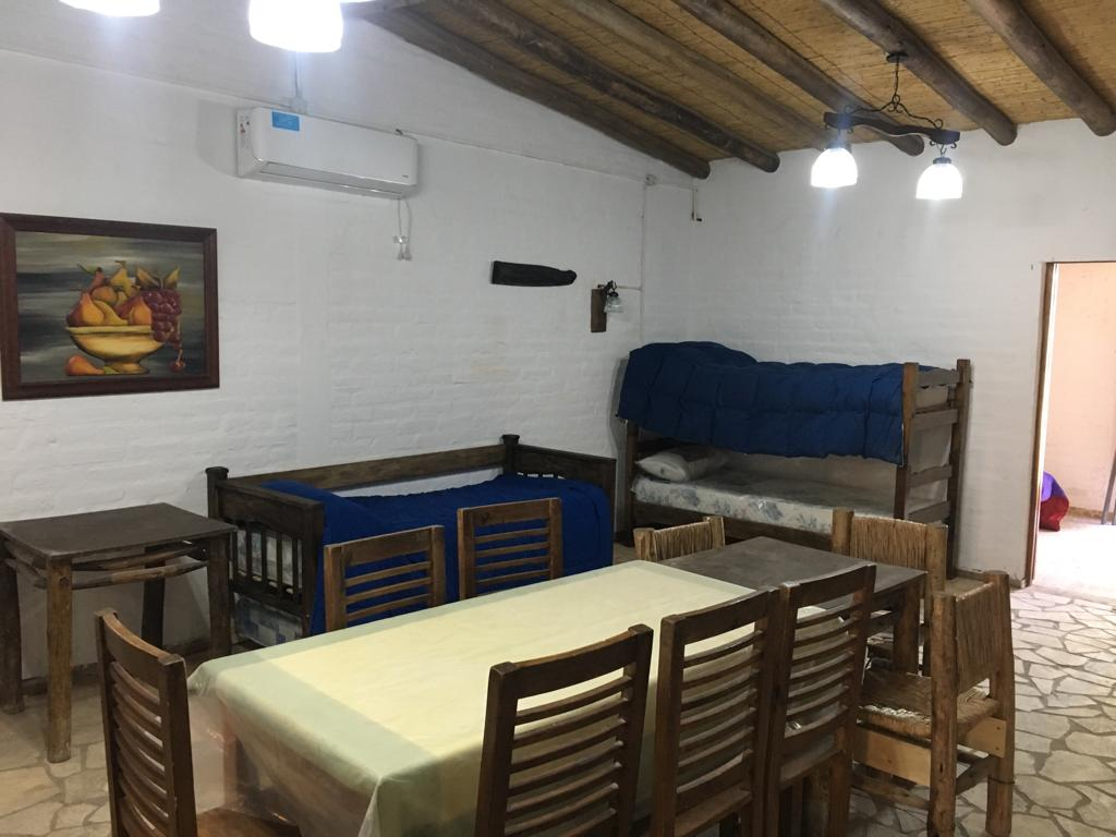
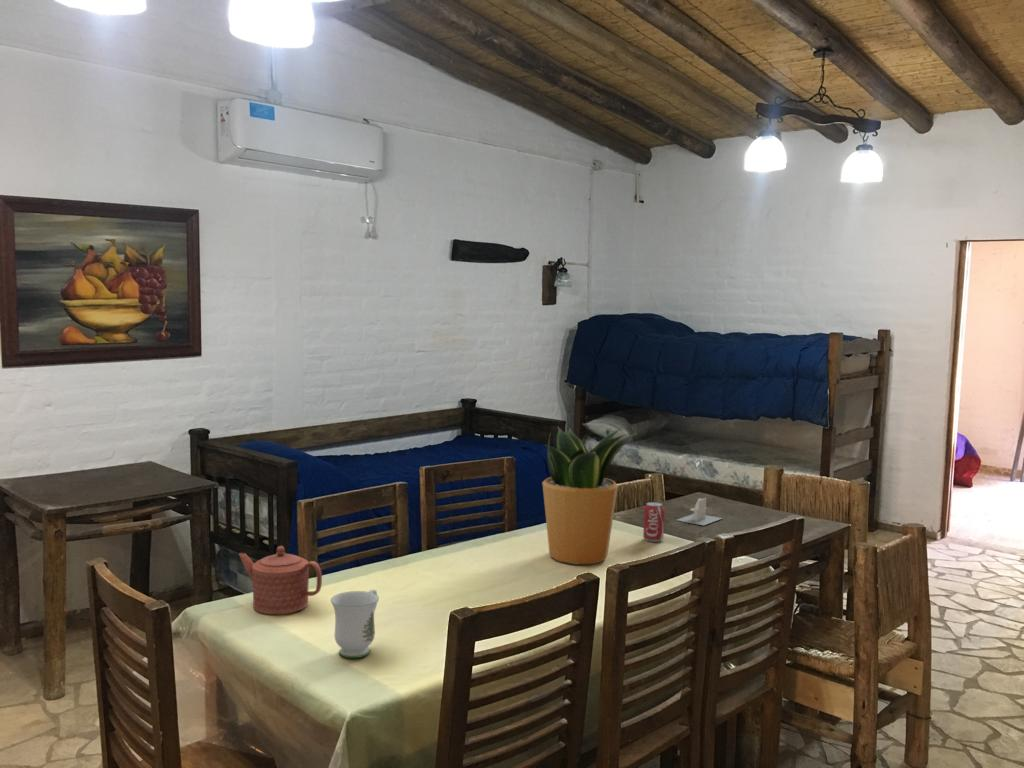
+ mug [330,588,380,659]
+ beverage can [642,501,665,543]
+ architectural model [676,497,723,526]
+ teapot [238,545,323,615]
+ potted plant [541,425,638,565]
